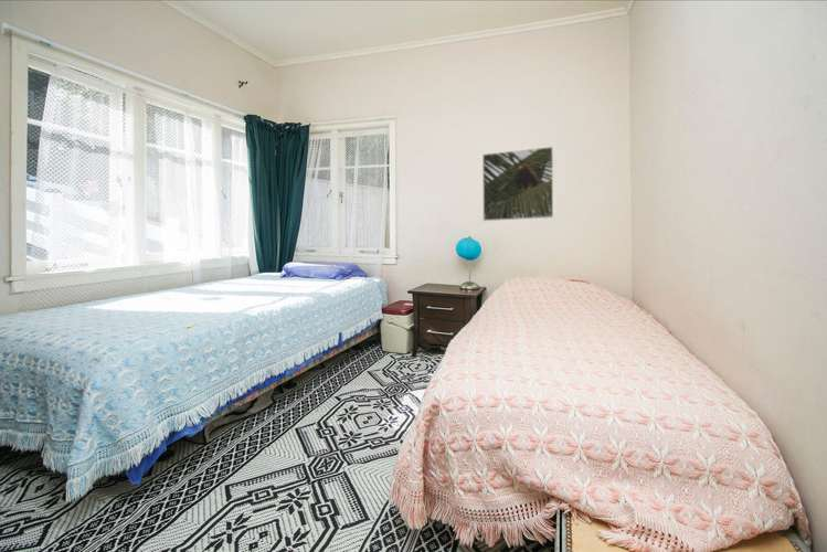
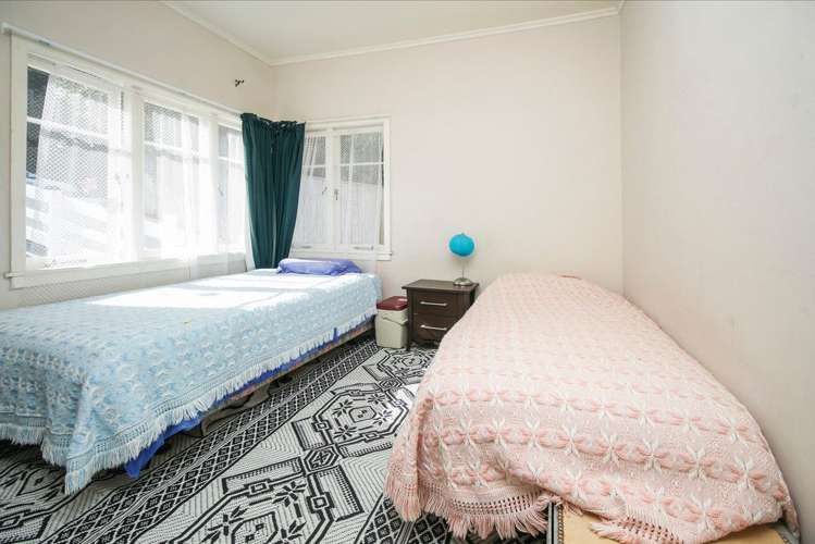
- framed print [481,146,554,222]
